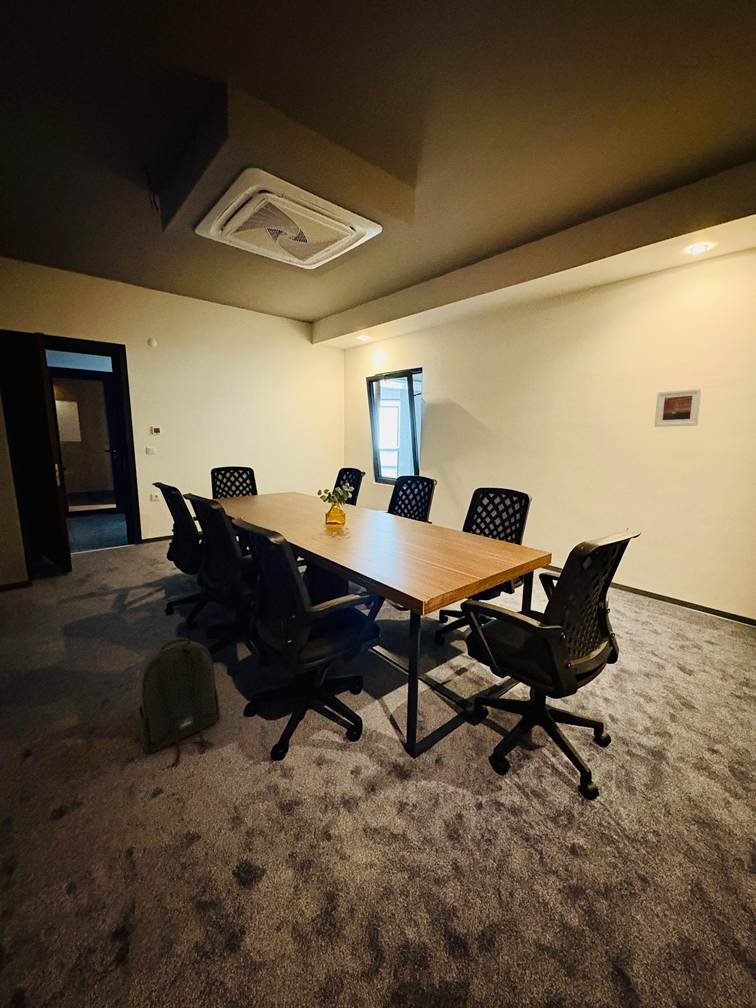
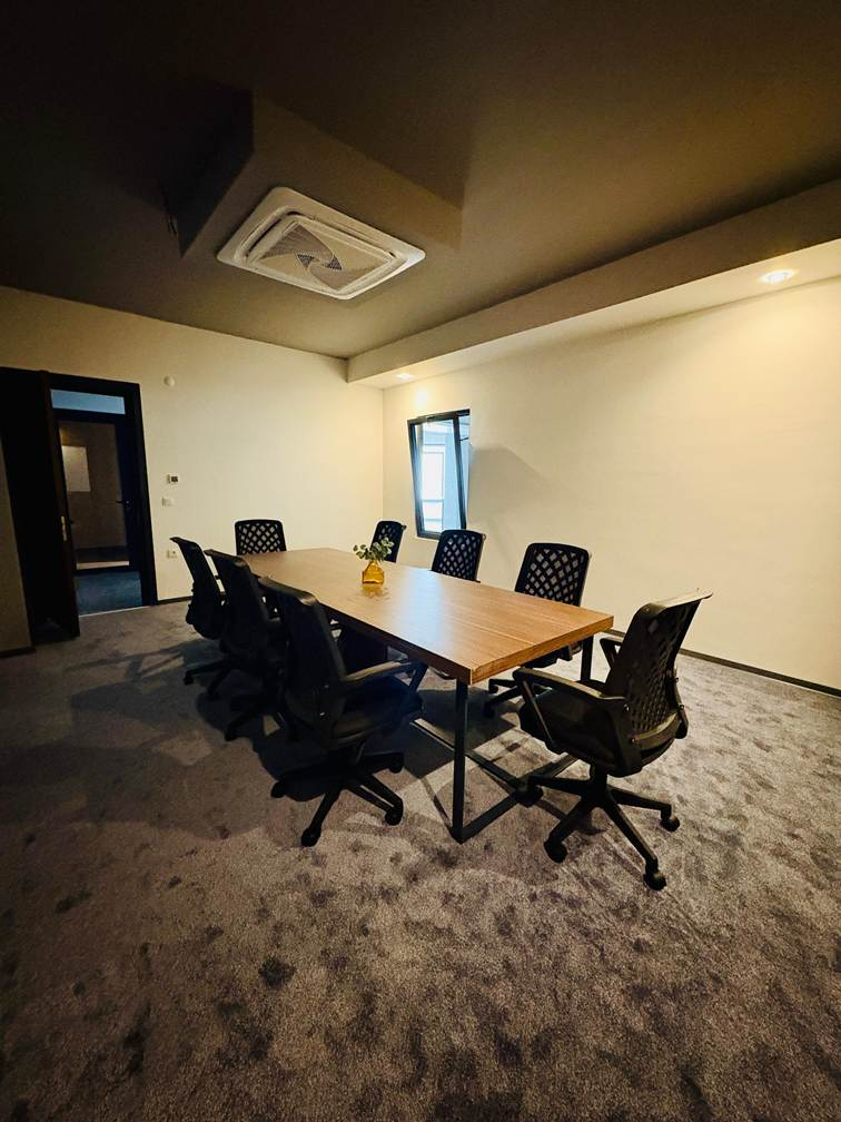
- backpack [138,637,221,765]
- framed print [653,387,703,428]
